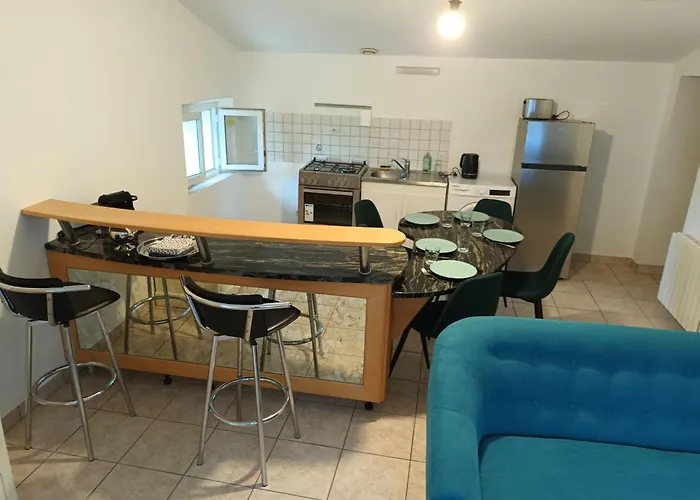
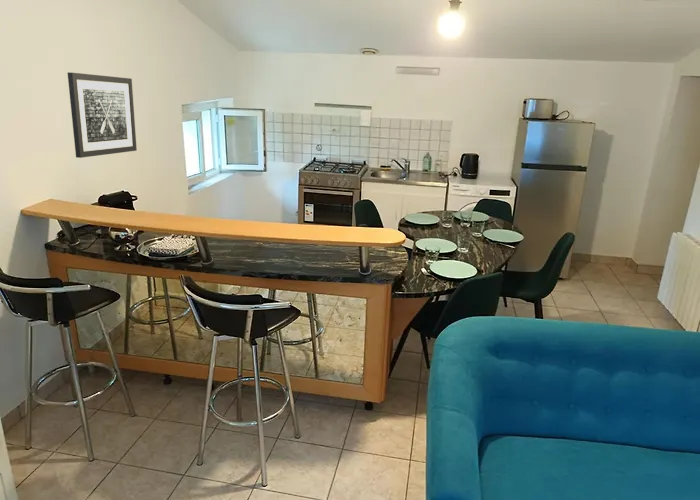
+ wall art [67,71,138,159]
